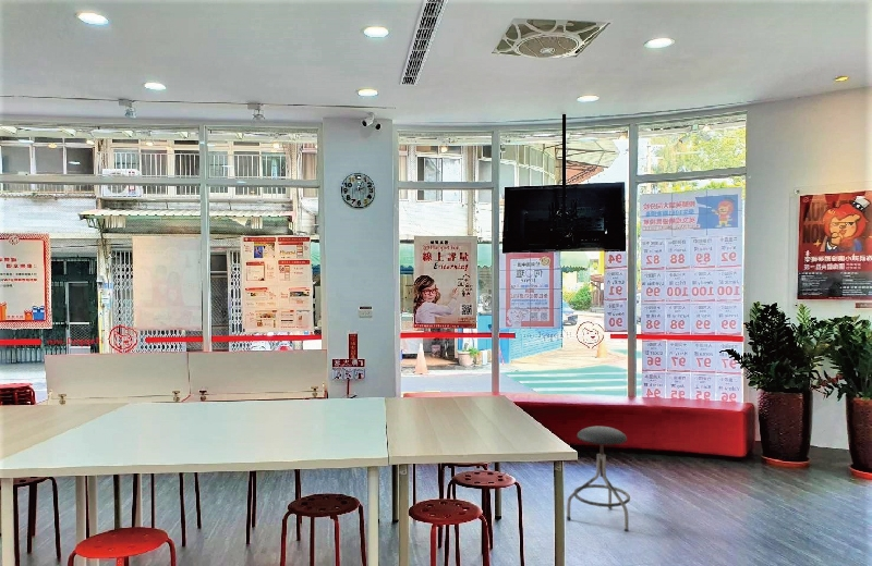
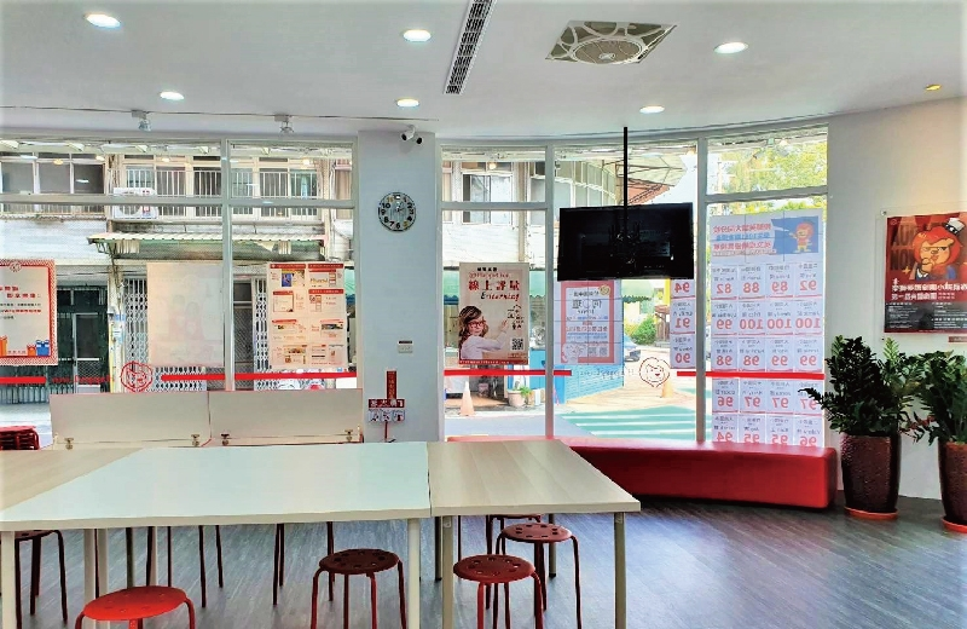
- stool [566,426,631,532]
